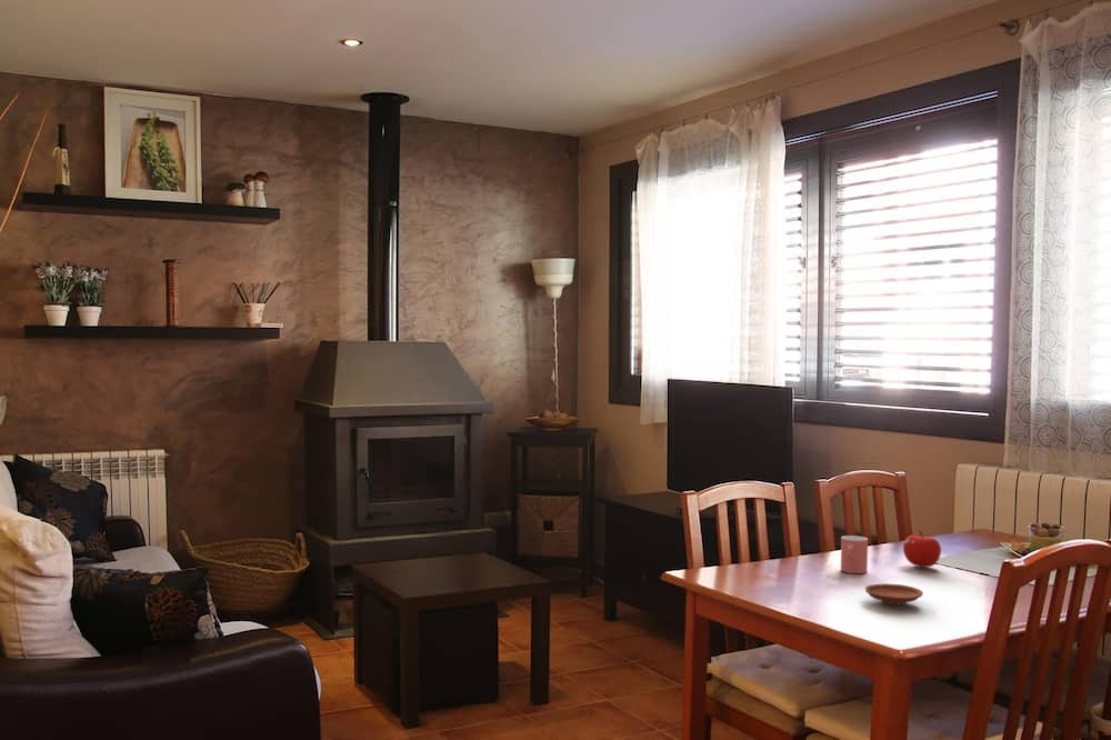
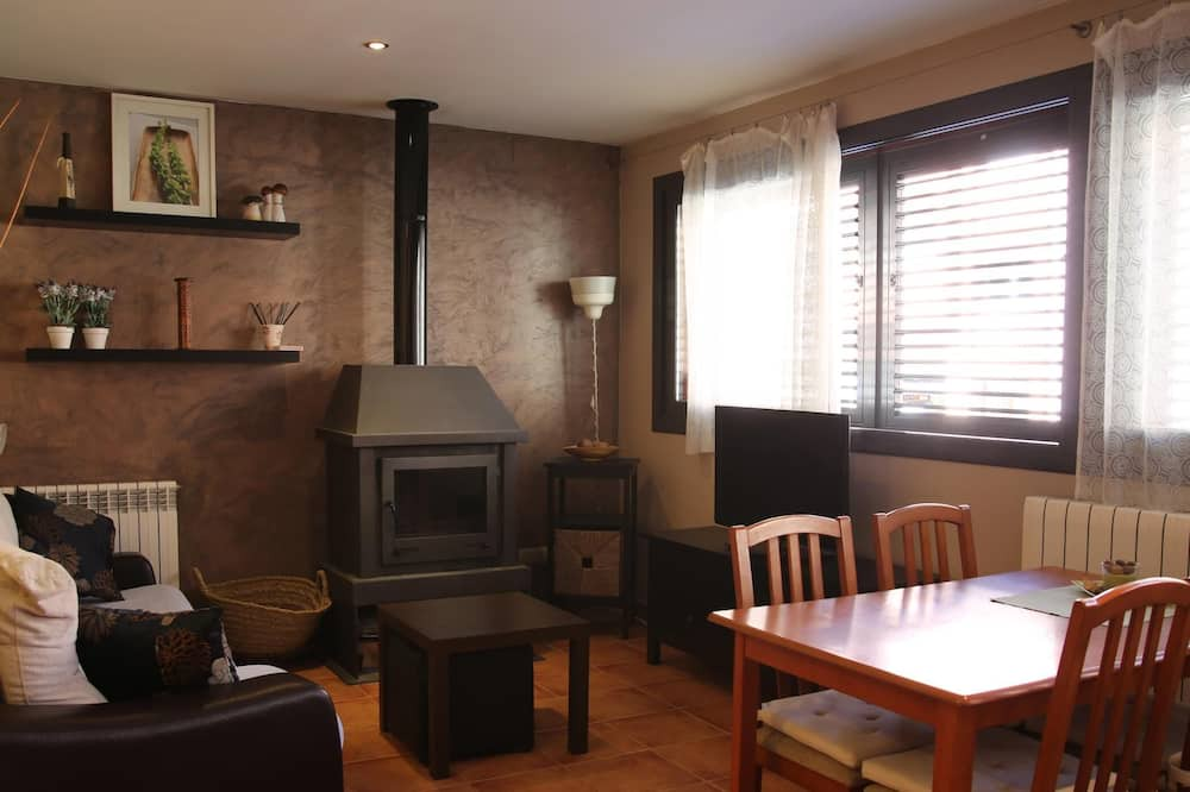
- plate [864,582,924,606]
- cup [840,534,869,574]
- fruit [902,529,942,569]
